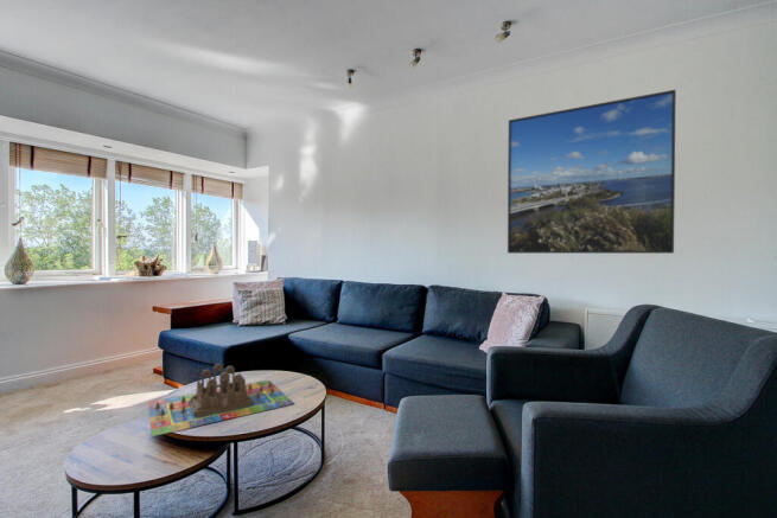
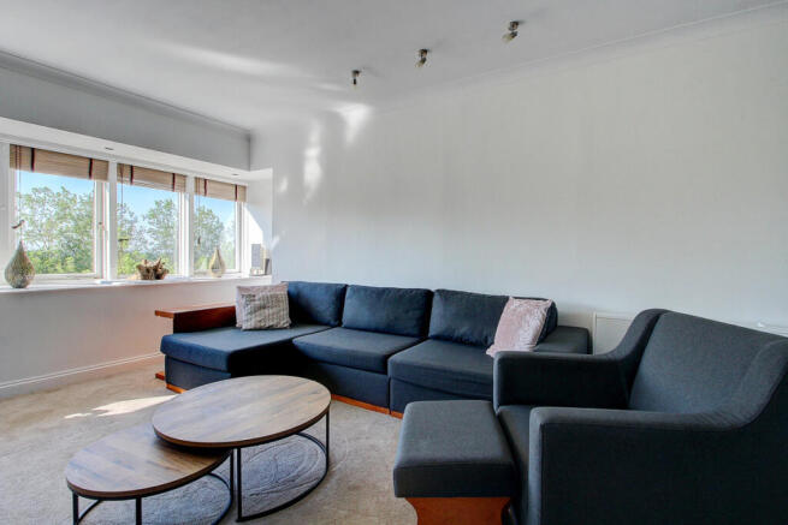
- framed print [507,89,677,255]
- board game [147,363,295,437]
